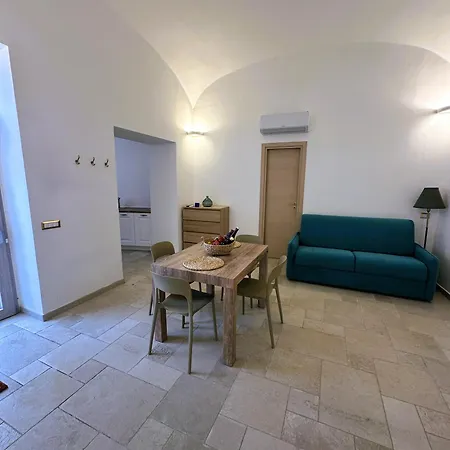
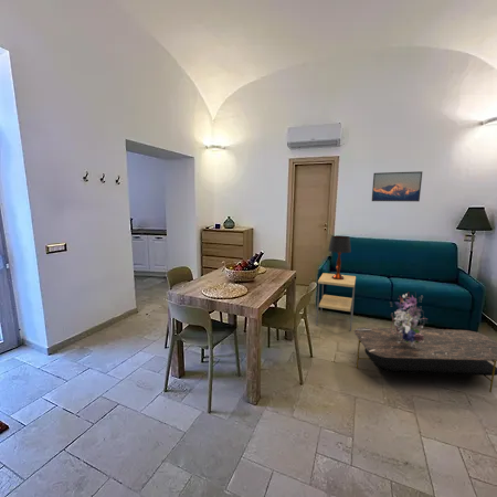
+ coffee table [352,327,497,393]
+ side table [315,272,357,332]
+ table lamp [327,234,352,279]
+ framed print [371,170,424,202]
+ bouquet [389,293,429,348]
